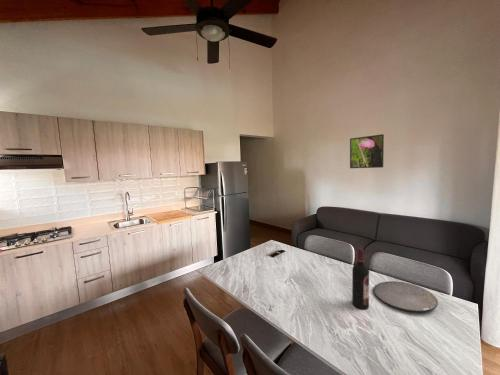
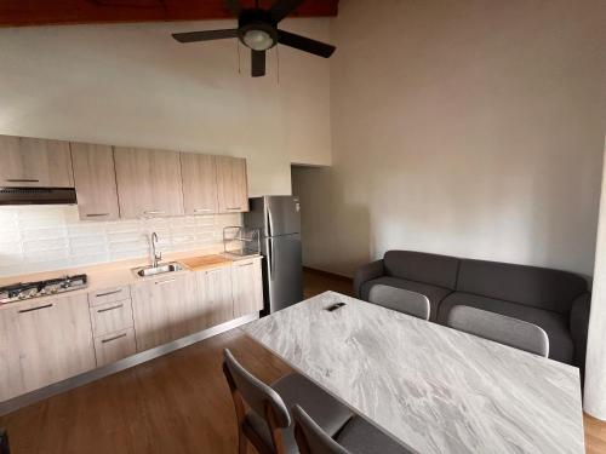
- wine bottle [351,247,370,311]
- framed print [349,133,385,169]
- plate [373,280,439,313]
